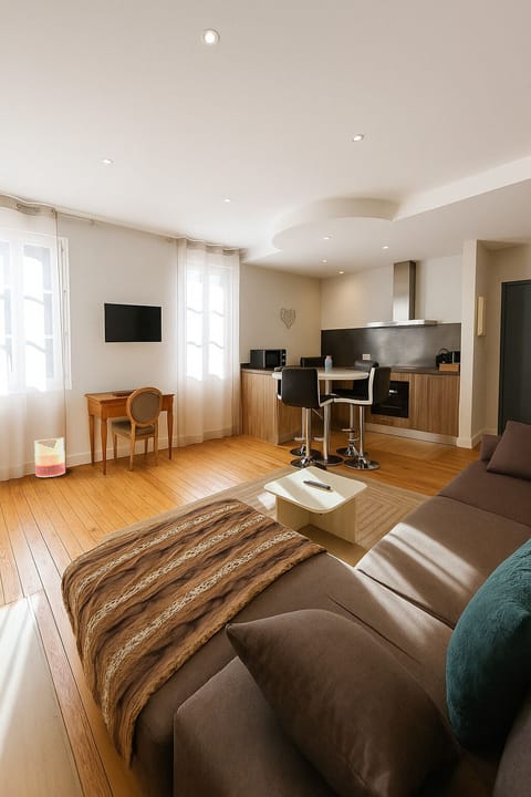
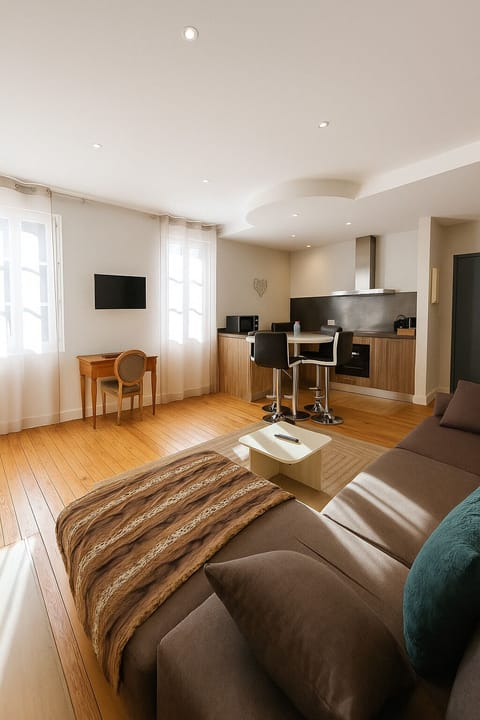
- basket [33,436,66,478]
